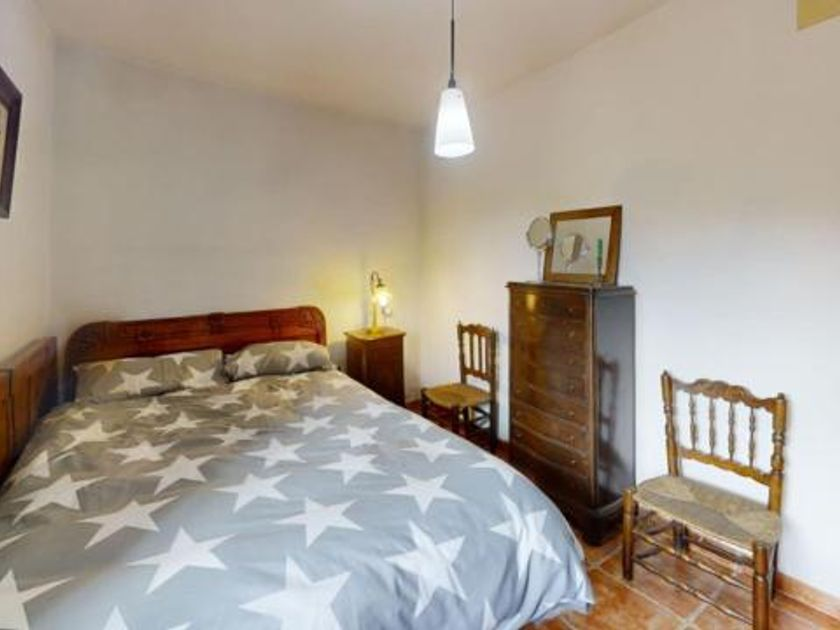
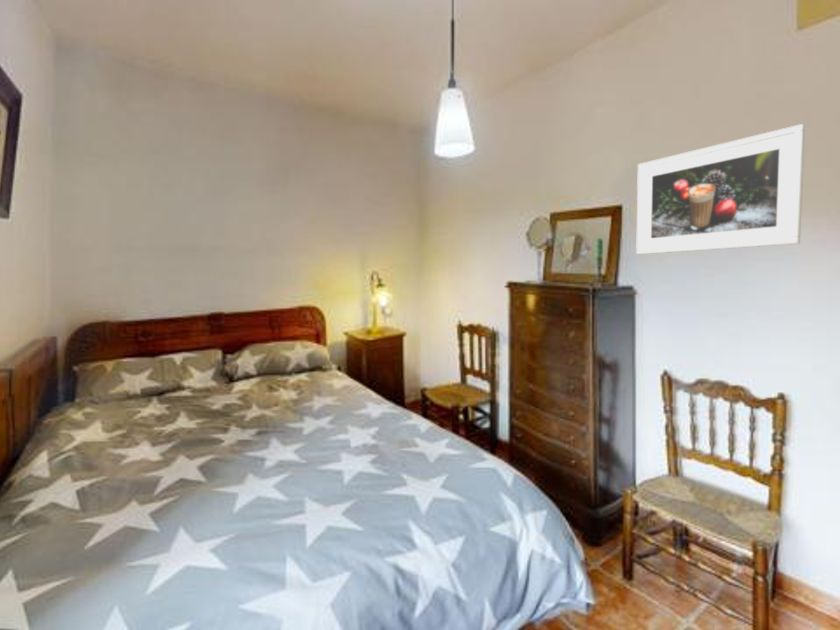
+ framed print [635,123,806,255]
